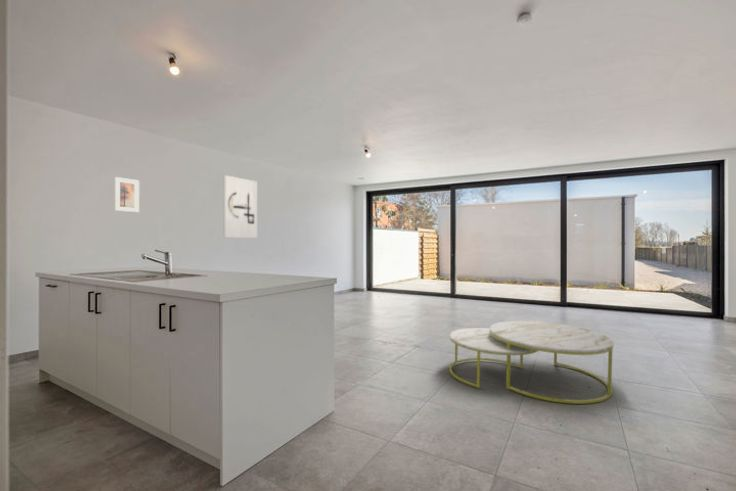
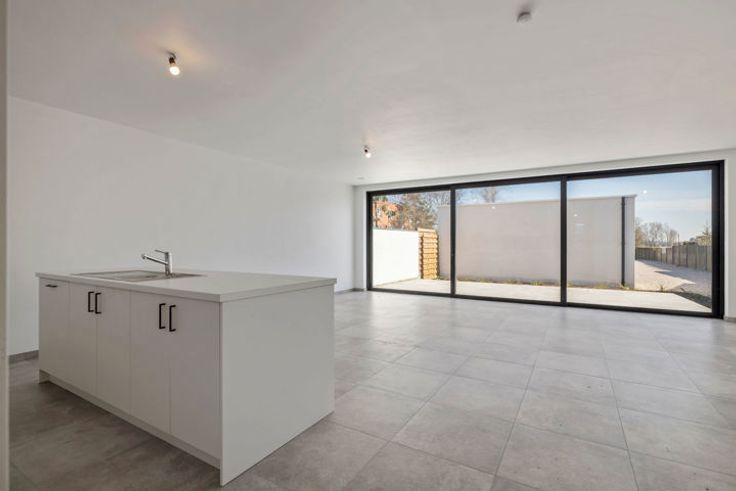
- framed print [113,176,140,213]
- wall art [223,174,258,239]
- coffee table [448,320,615,405]
